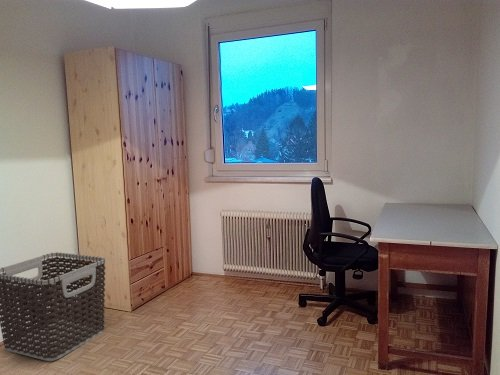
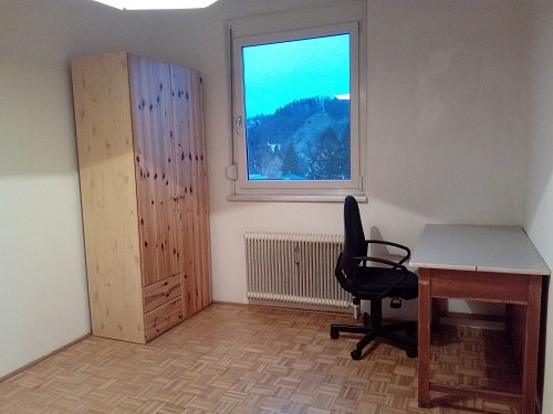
- clothes hamper [0,251,106,362]
